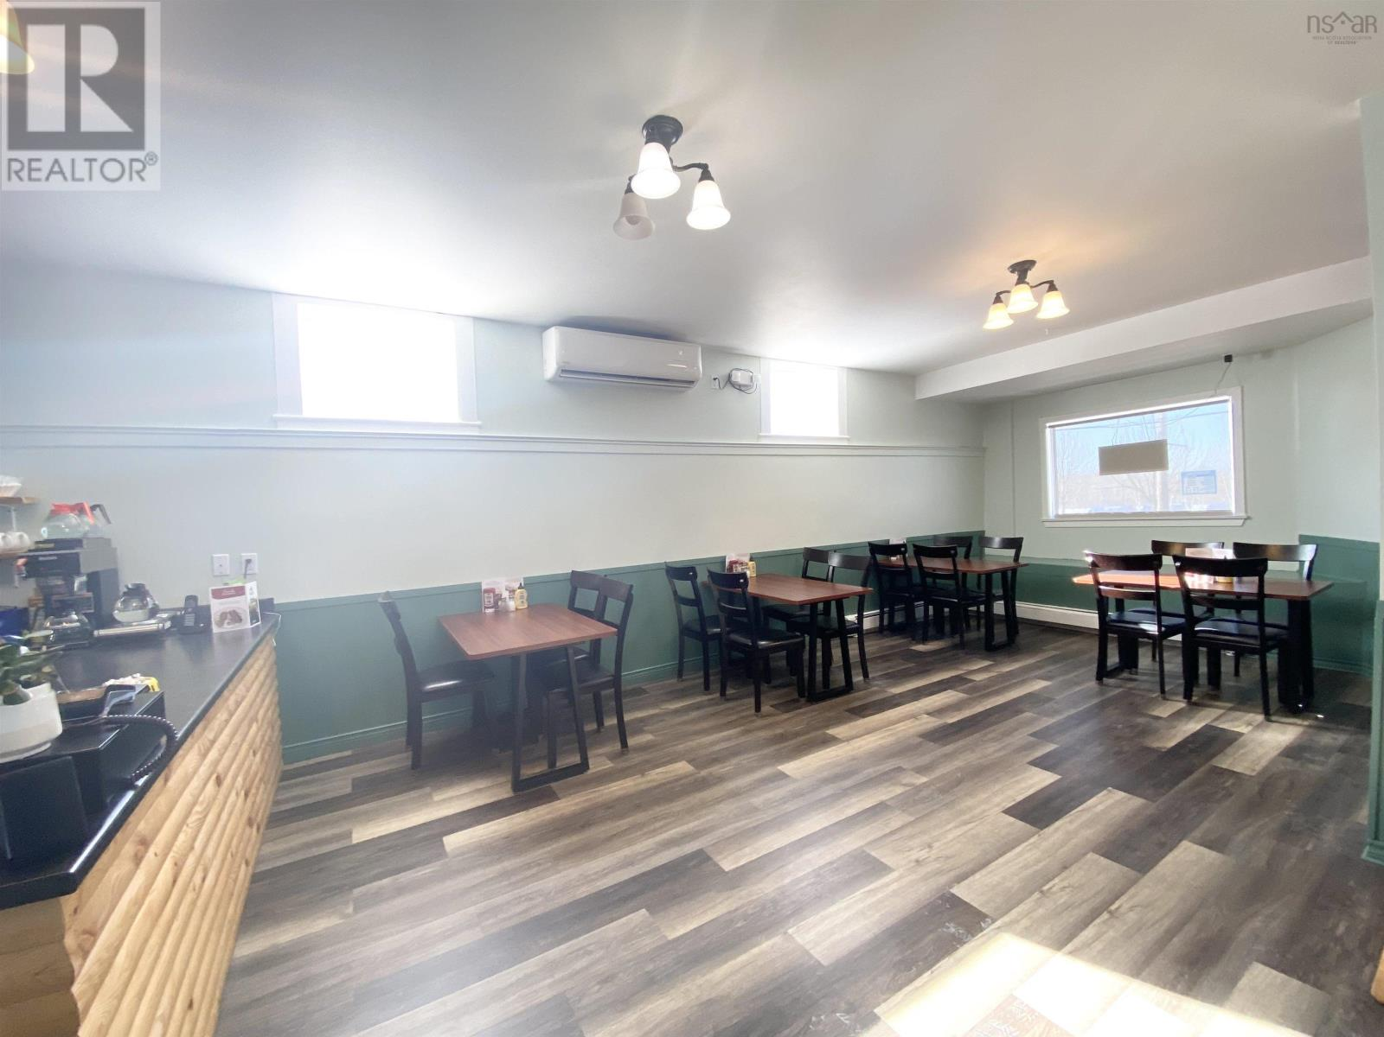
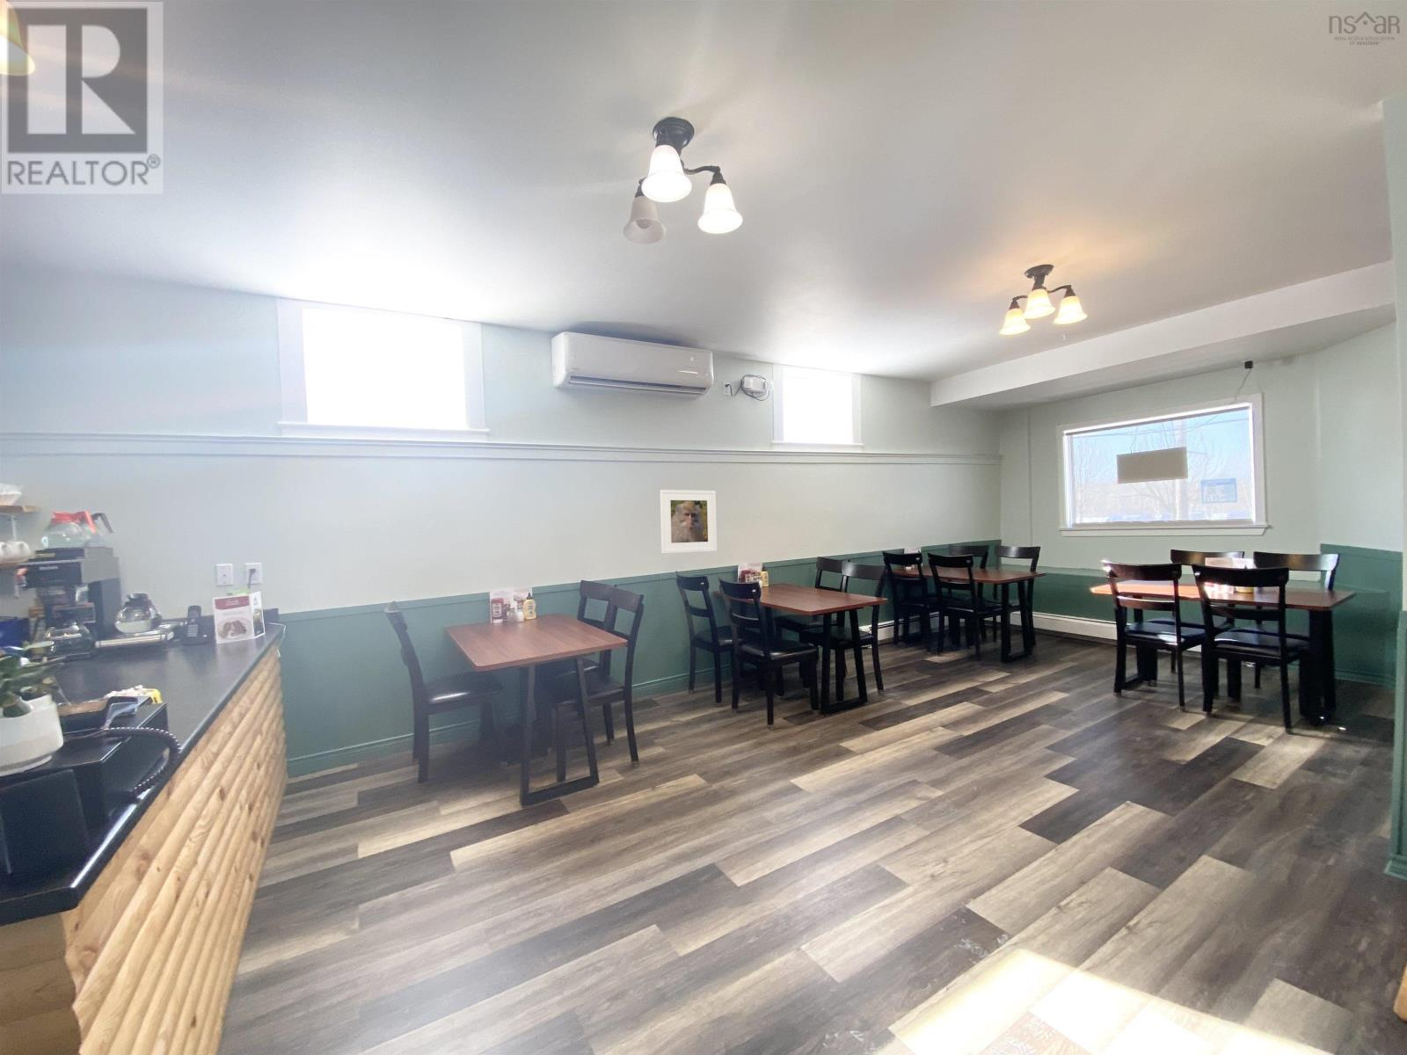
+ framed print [659,489,718,555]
